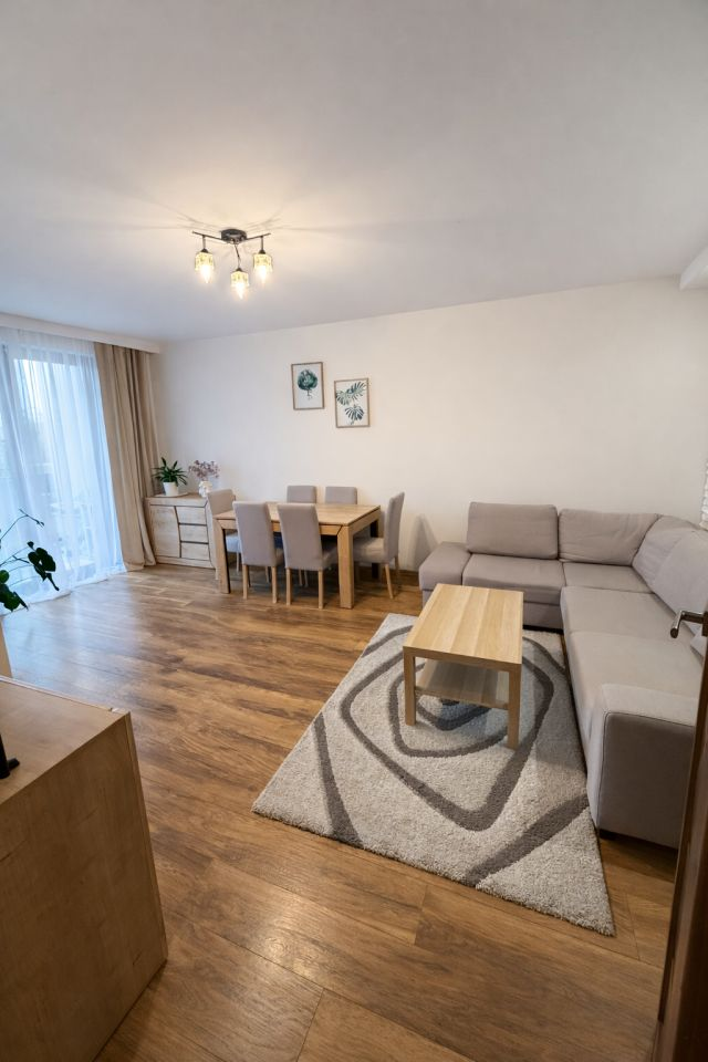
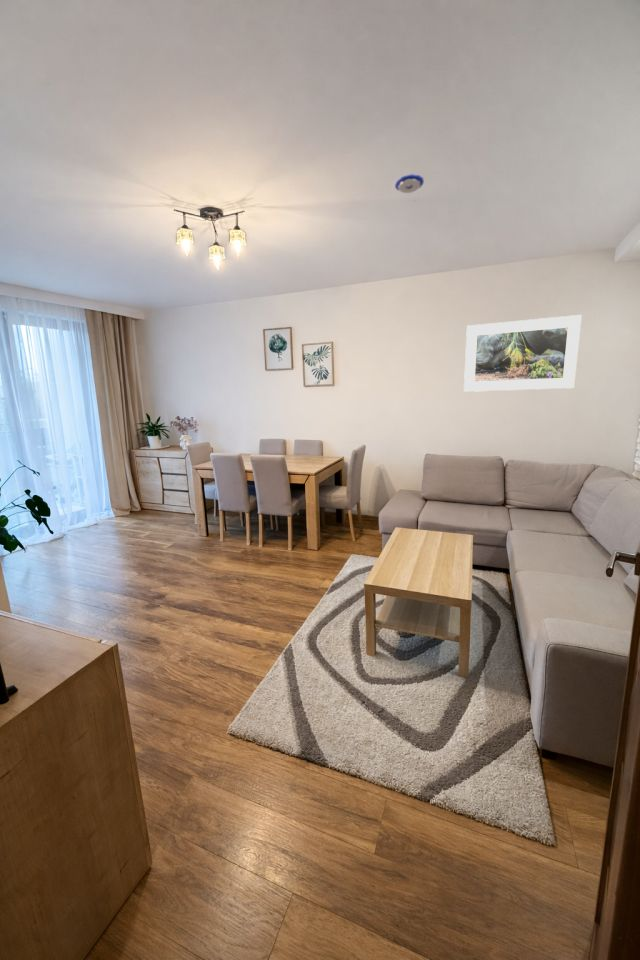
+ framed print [463,314,583,393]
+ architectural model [394,173,425,194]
